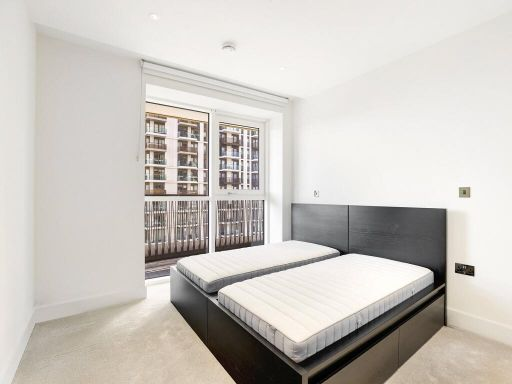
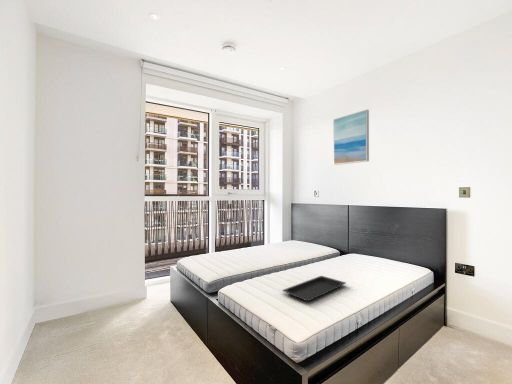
+ serving tray [281,275,347,302]
+ wall art [332,108,370,166]
